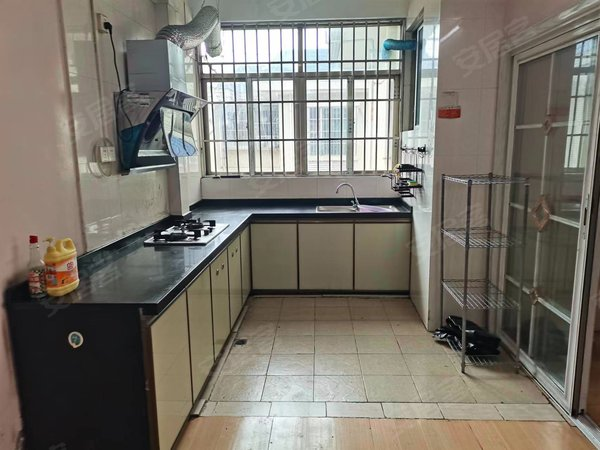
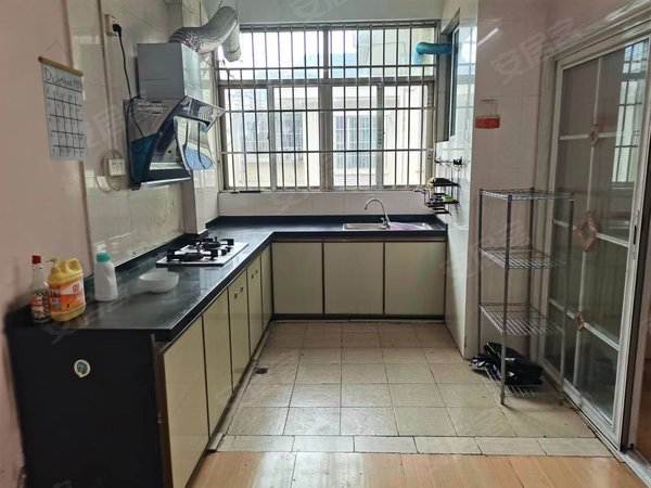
+ bottle [93,253,119,303]
+ cereal bowl [138,271,179,294]
+ calendar [37,40,90,163]
